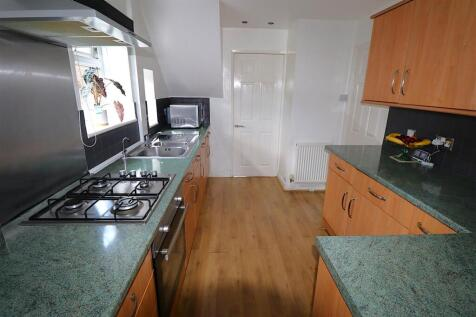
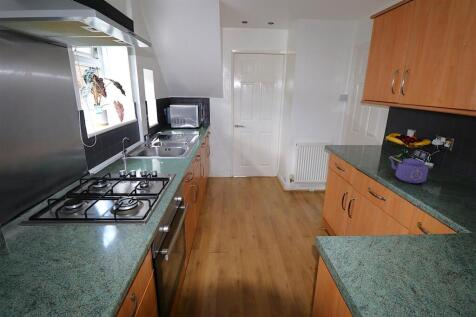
+ kettle [388,147,429,184]
